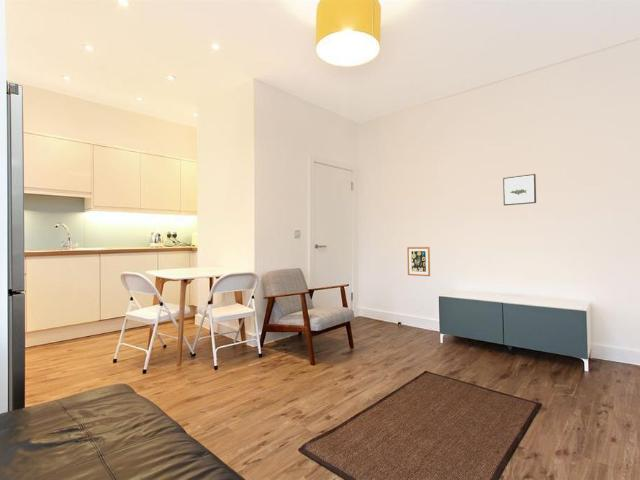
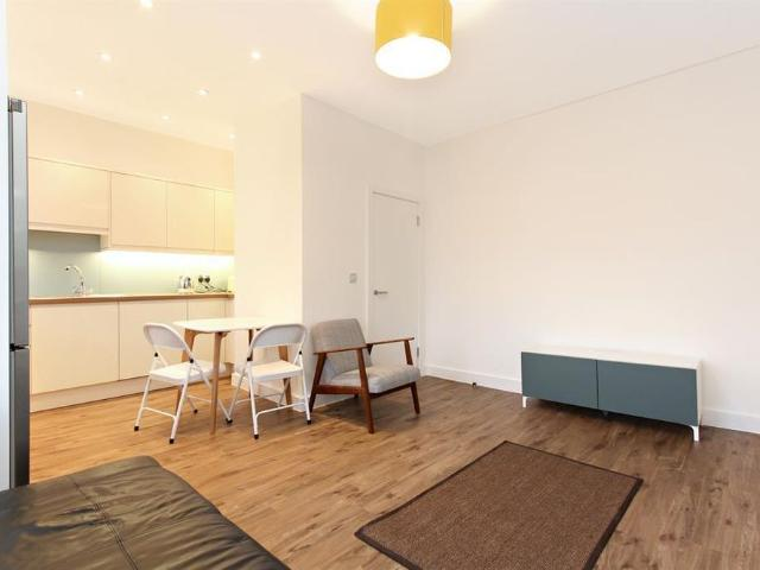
- wall art [406,246,431,277]
- wall art [502,173,537,206]
